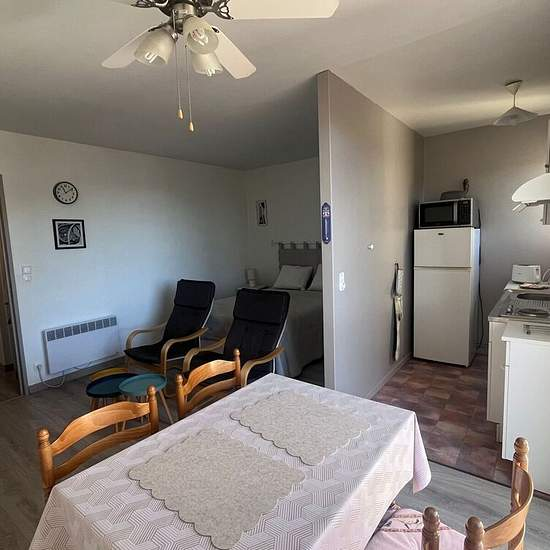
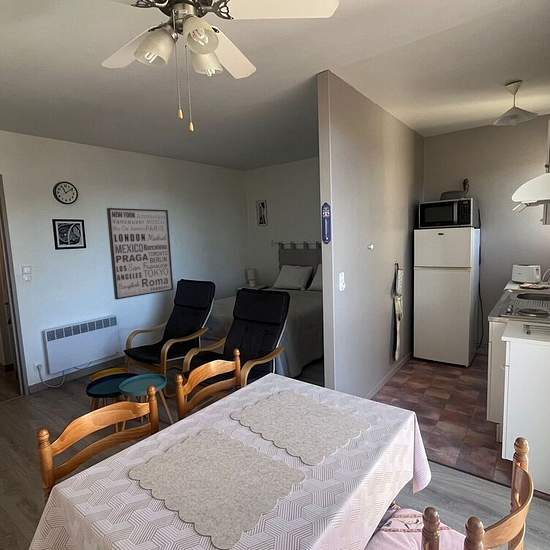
+ wall art [106,207,174,301]
